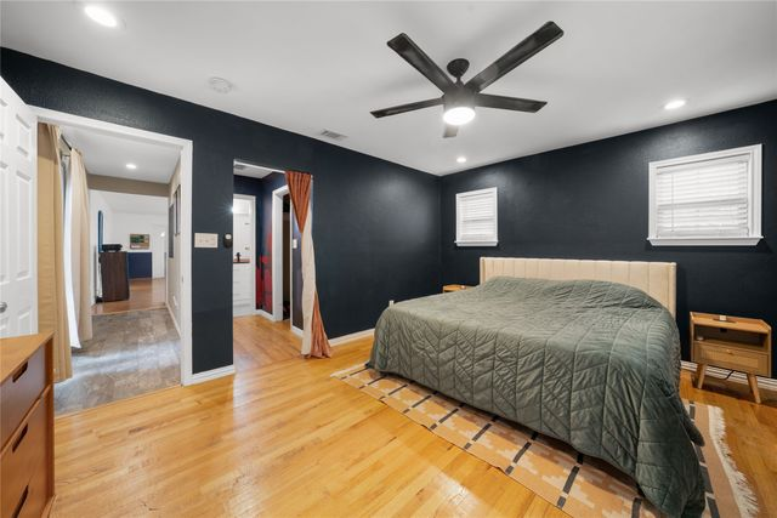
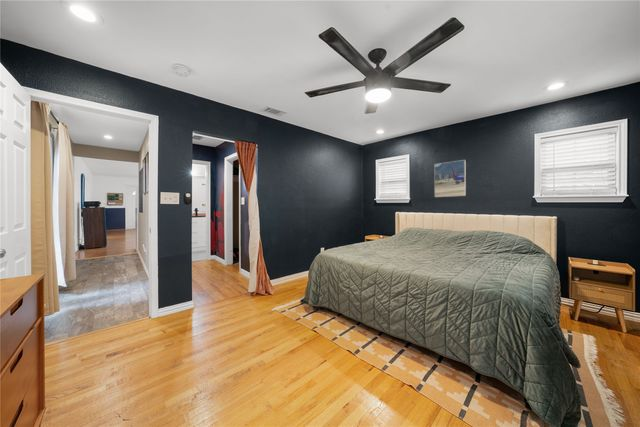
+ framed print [434,159,467,198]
